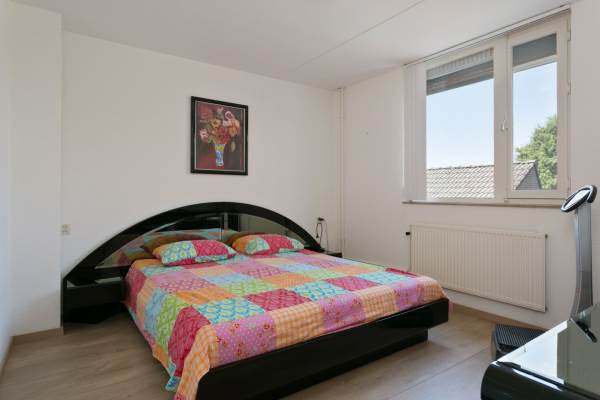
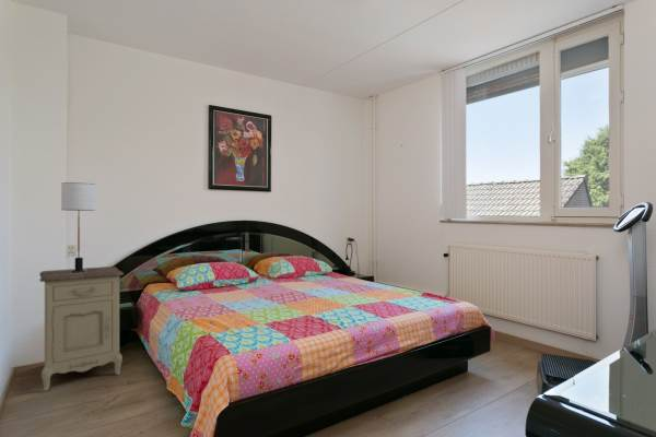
+ table lamp [60,181,96,273]
+ nightstand [38,265,125,392]
